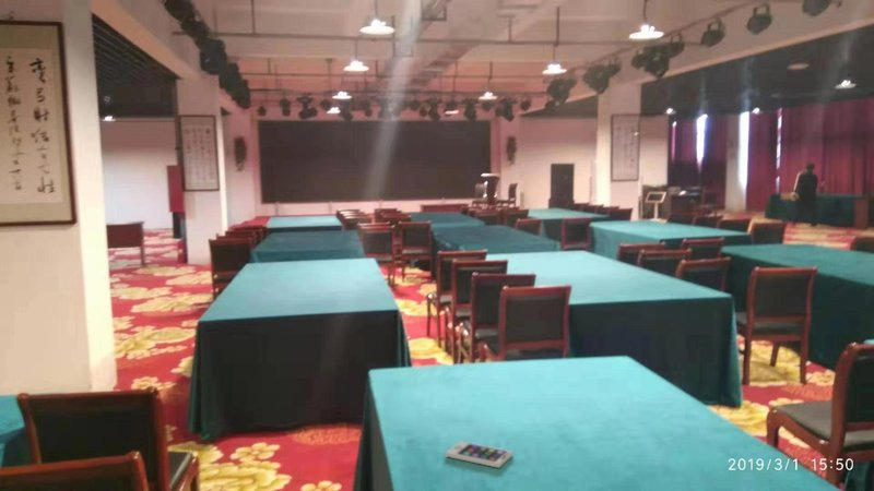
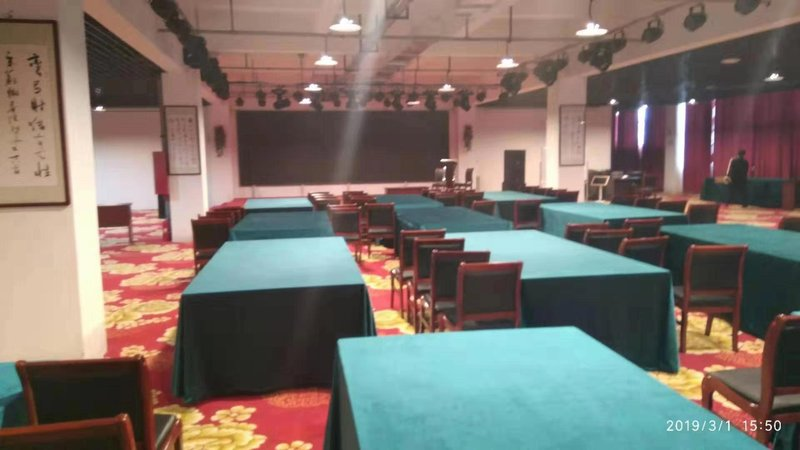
- smartphone [444,440,515,469]
